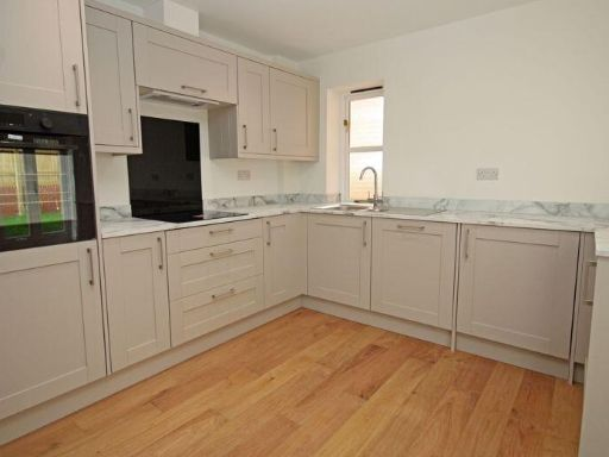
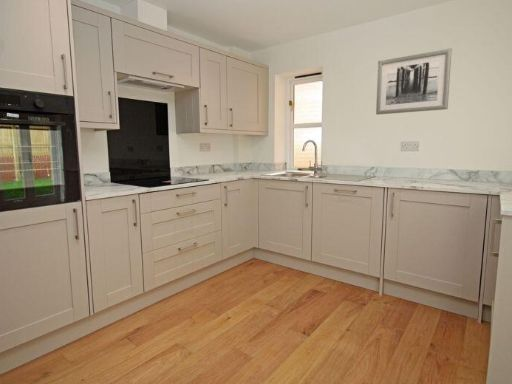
+ wall art [375,47,453,116]
